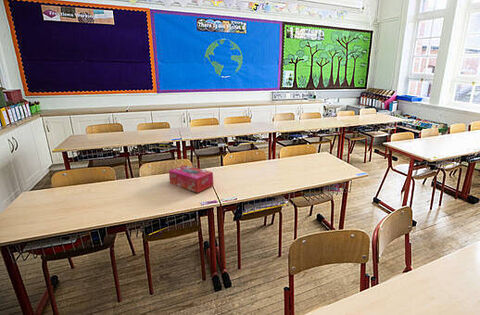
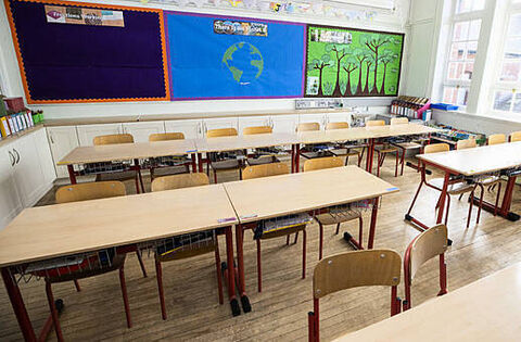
- tissue box [168,164,215,194]
